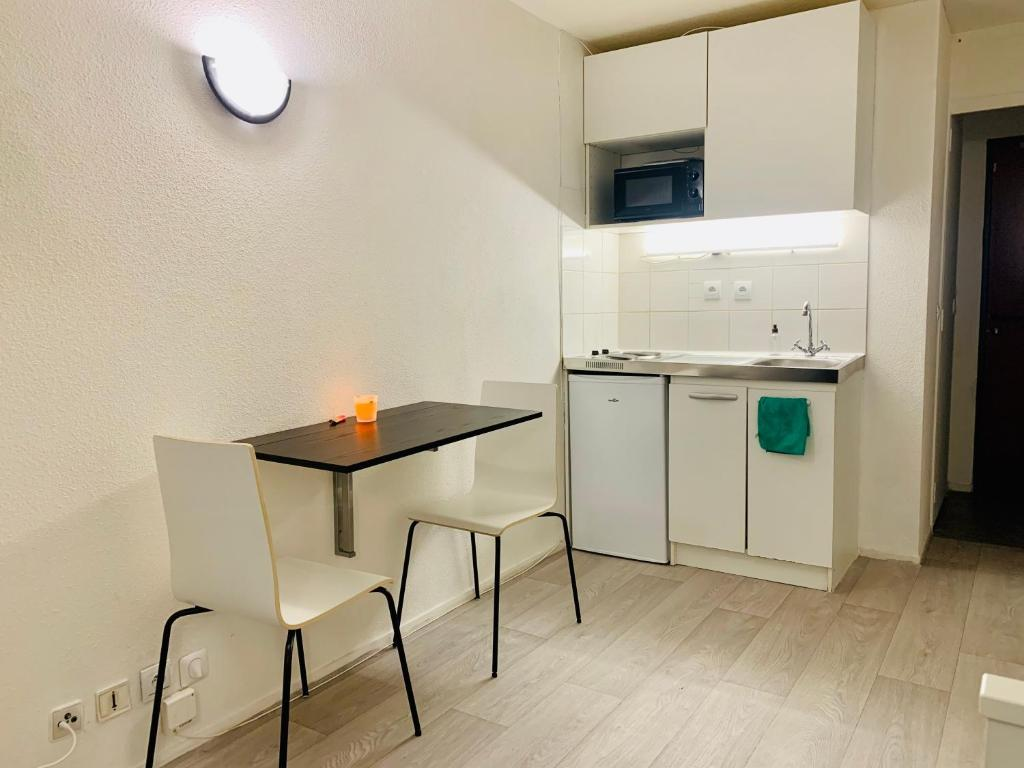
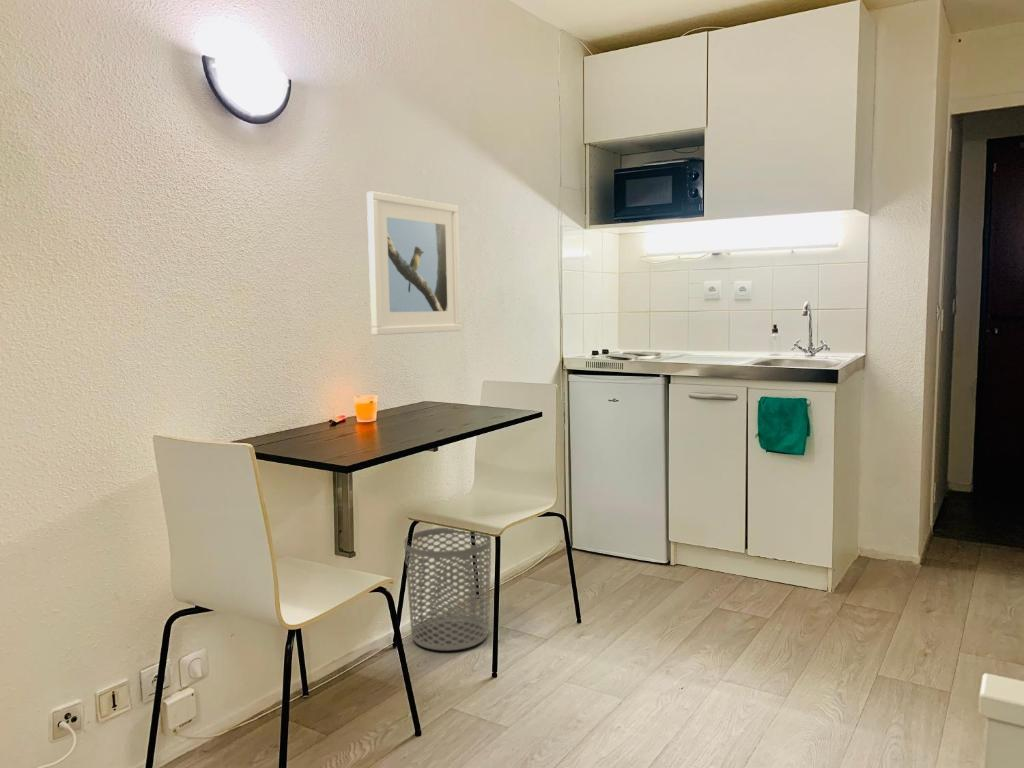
+ waste bin [403,527,492,652]
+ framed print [366,190,462,336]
